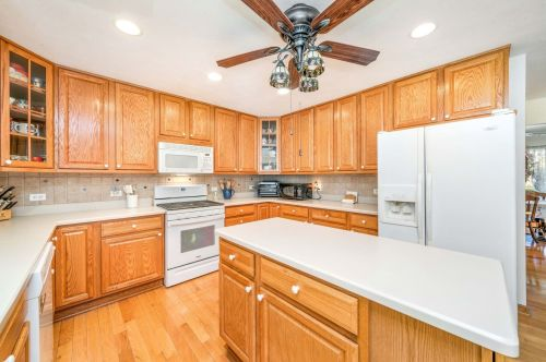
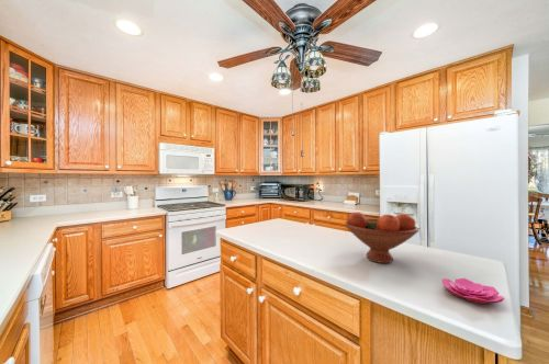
+ fruit bowl [344,212,419,264]
+ flower [441,277,505,305]
